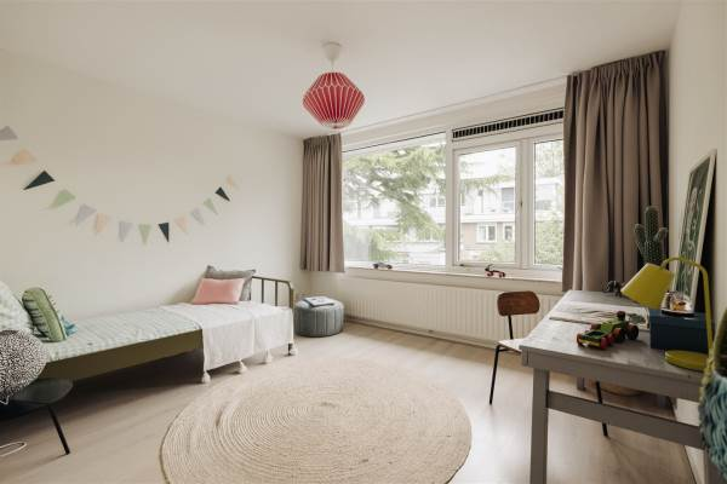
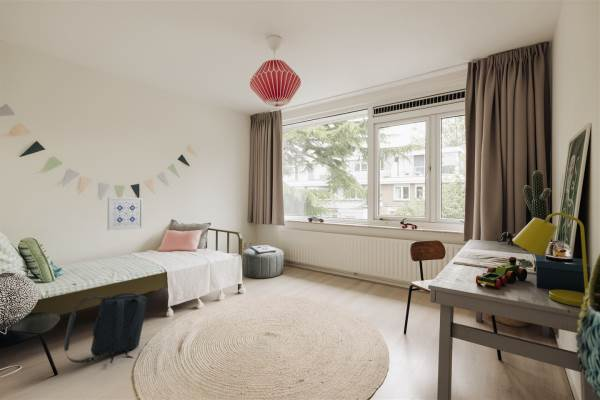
+ backpack [63,291,148,364]
+ wall art [107,197,144,231]
